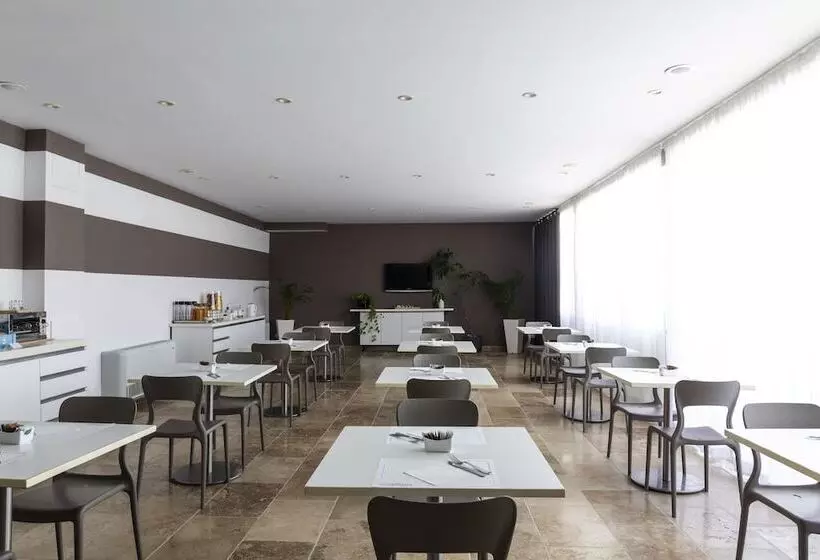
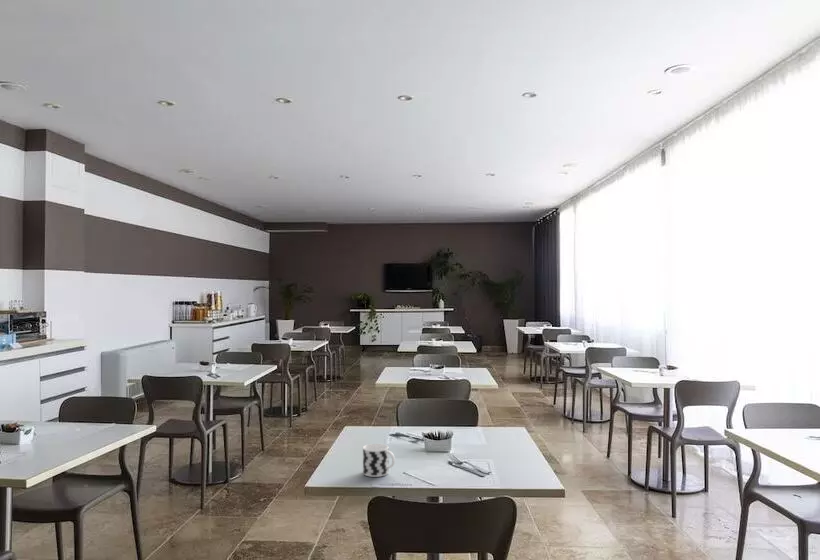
+ cup [362,443,396,478]
